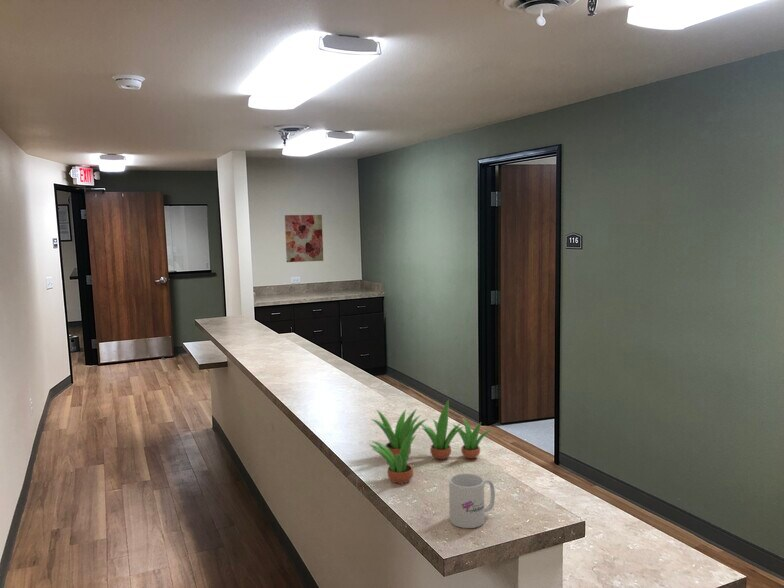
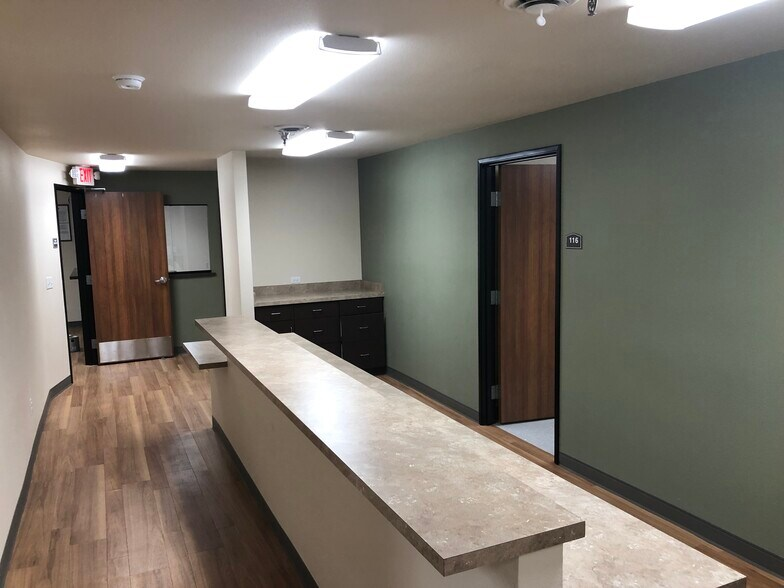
- succulent plant [368,398,494,485]
- mug [448,472,496,529]
- wall art [284,214,324,263]
